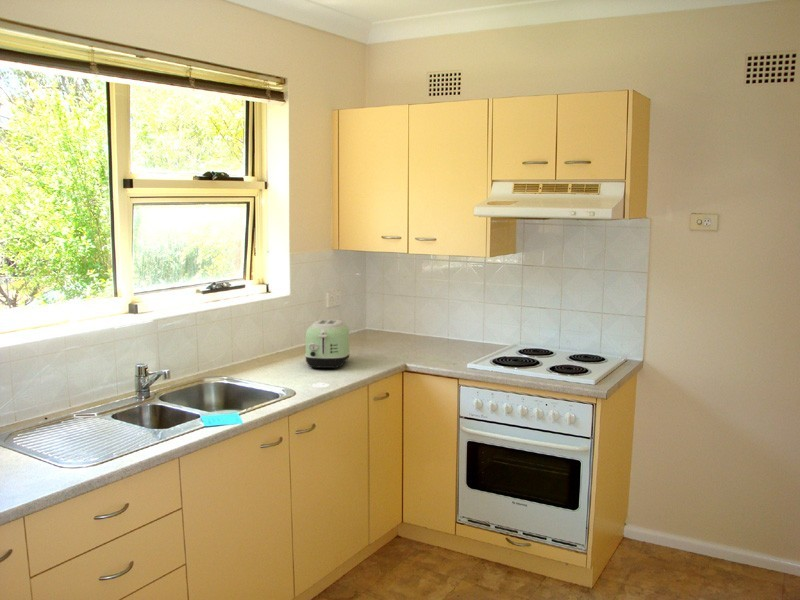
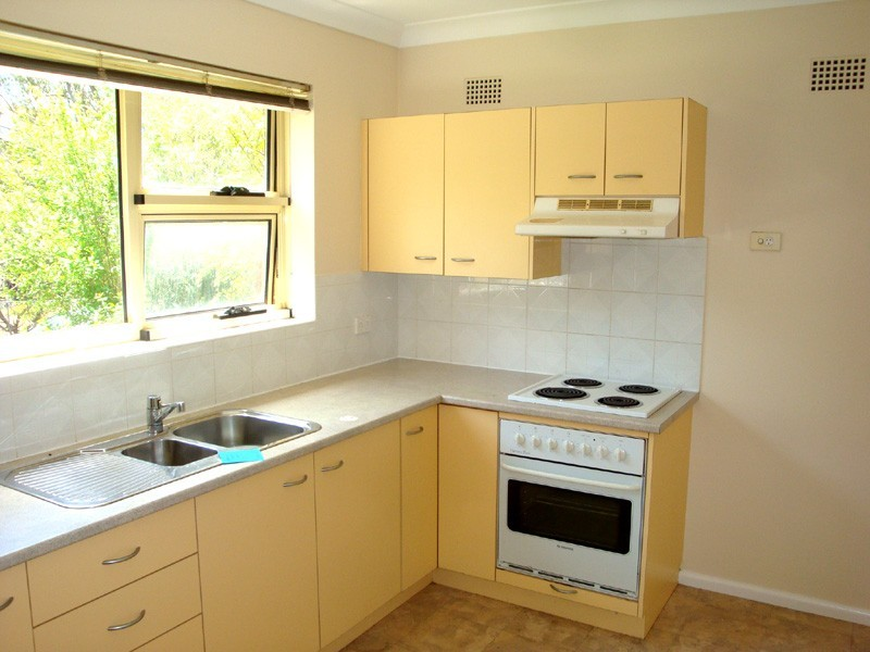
- toaster [304,319,351,370]
